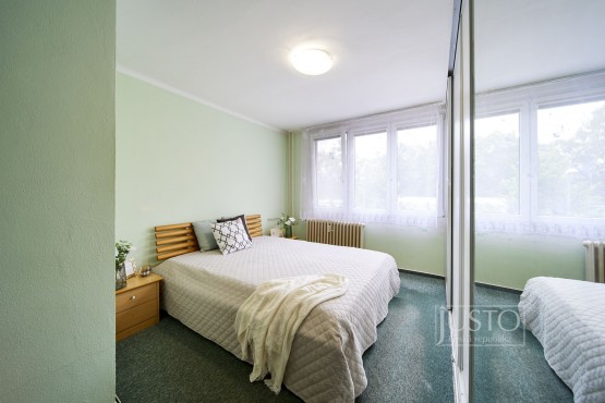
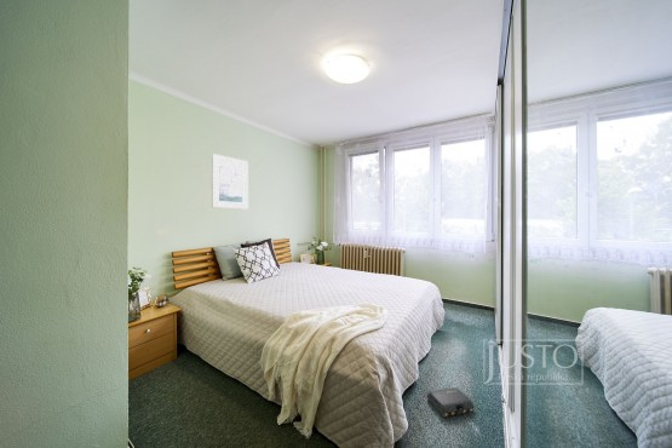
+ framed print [211,153,249,209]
+ bag [426,386,476,418]
